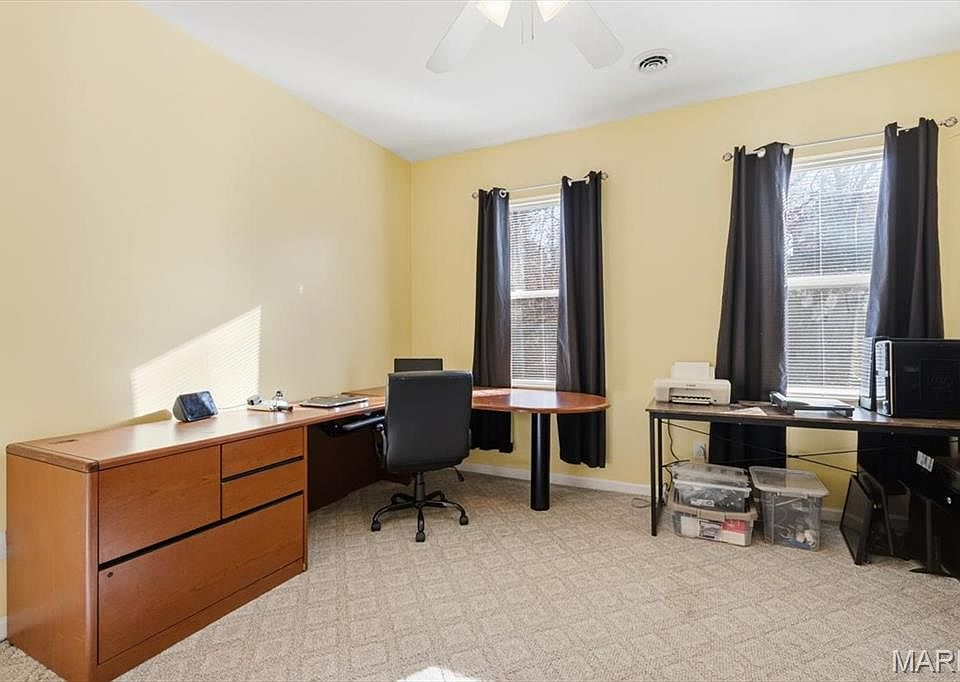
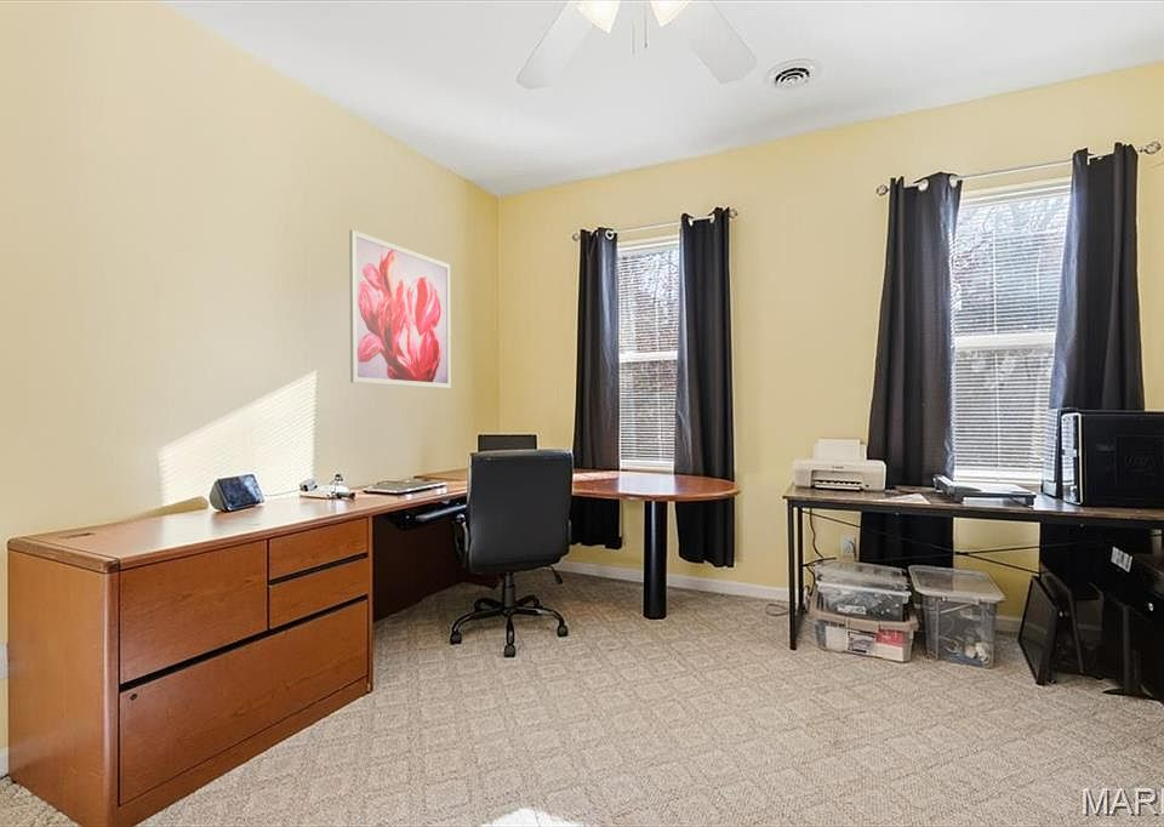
+ wall art [348,228,452,389]
